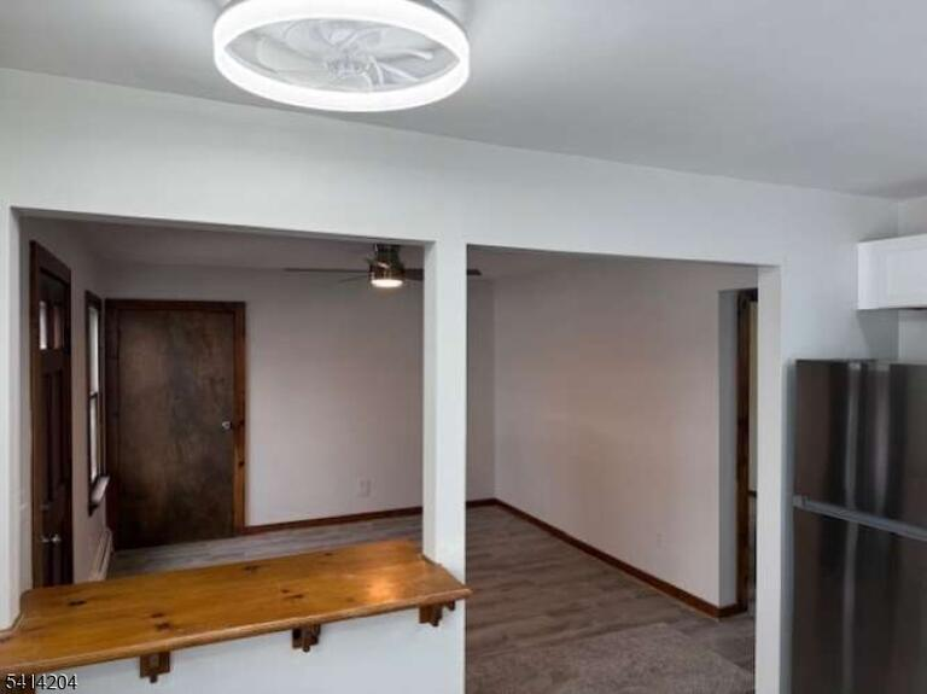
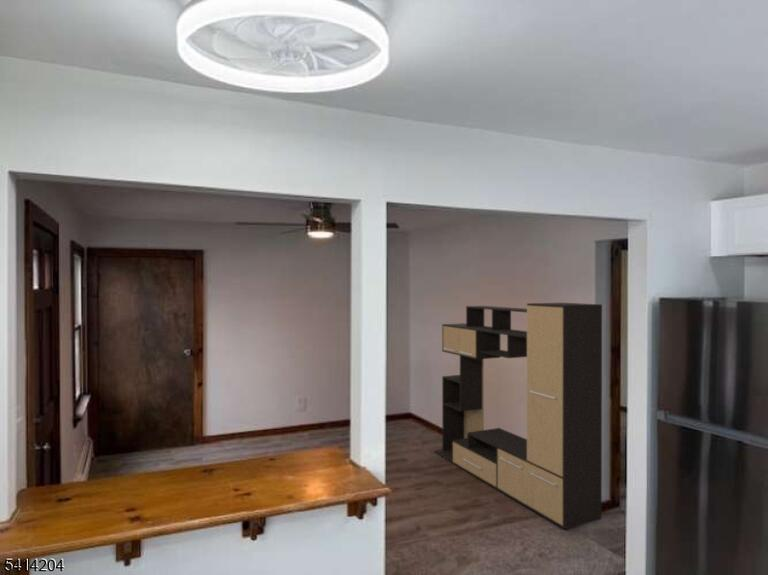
+ media console [433,302,603,530]
